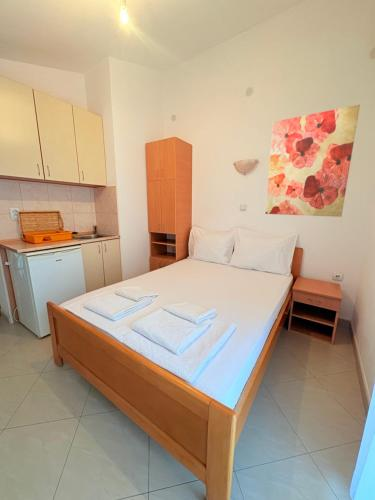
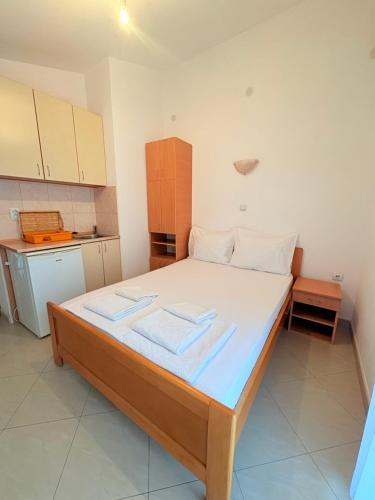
- wall art [264,104,361,218]
